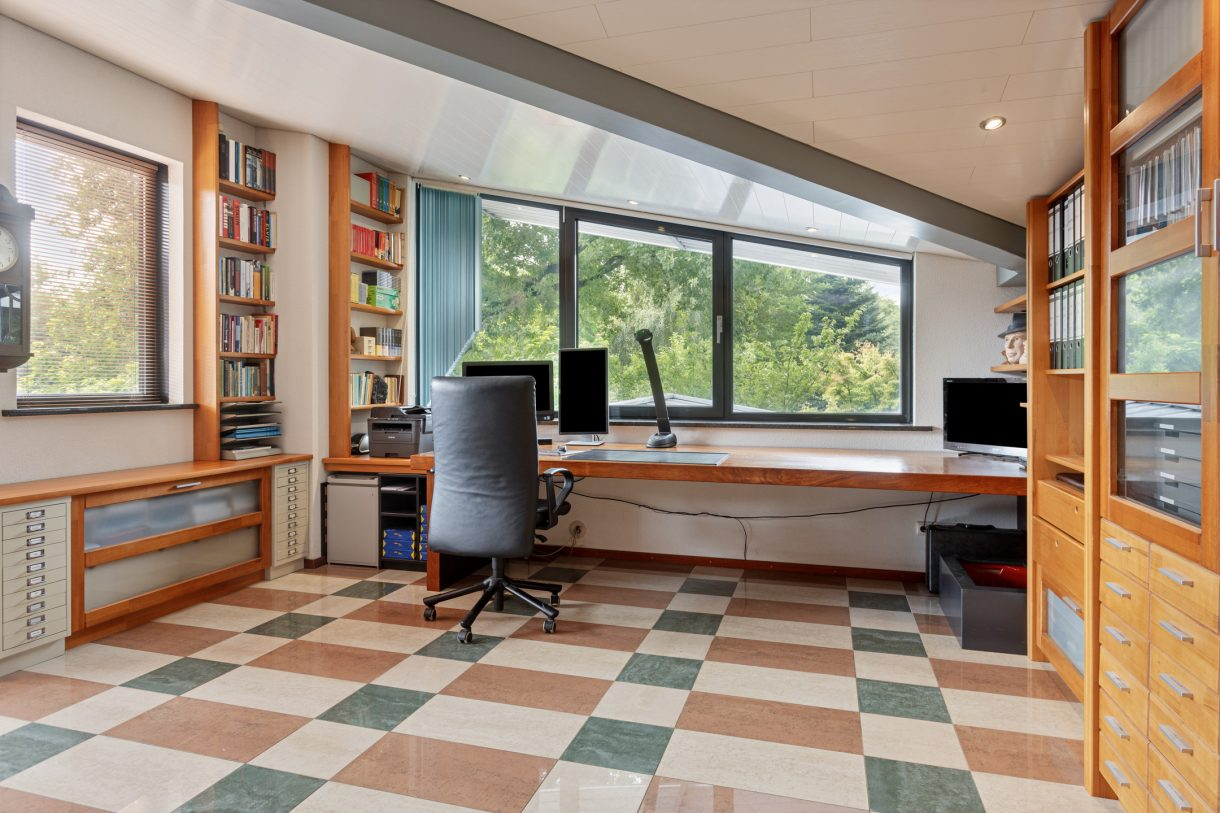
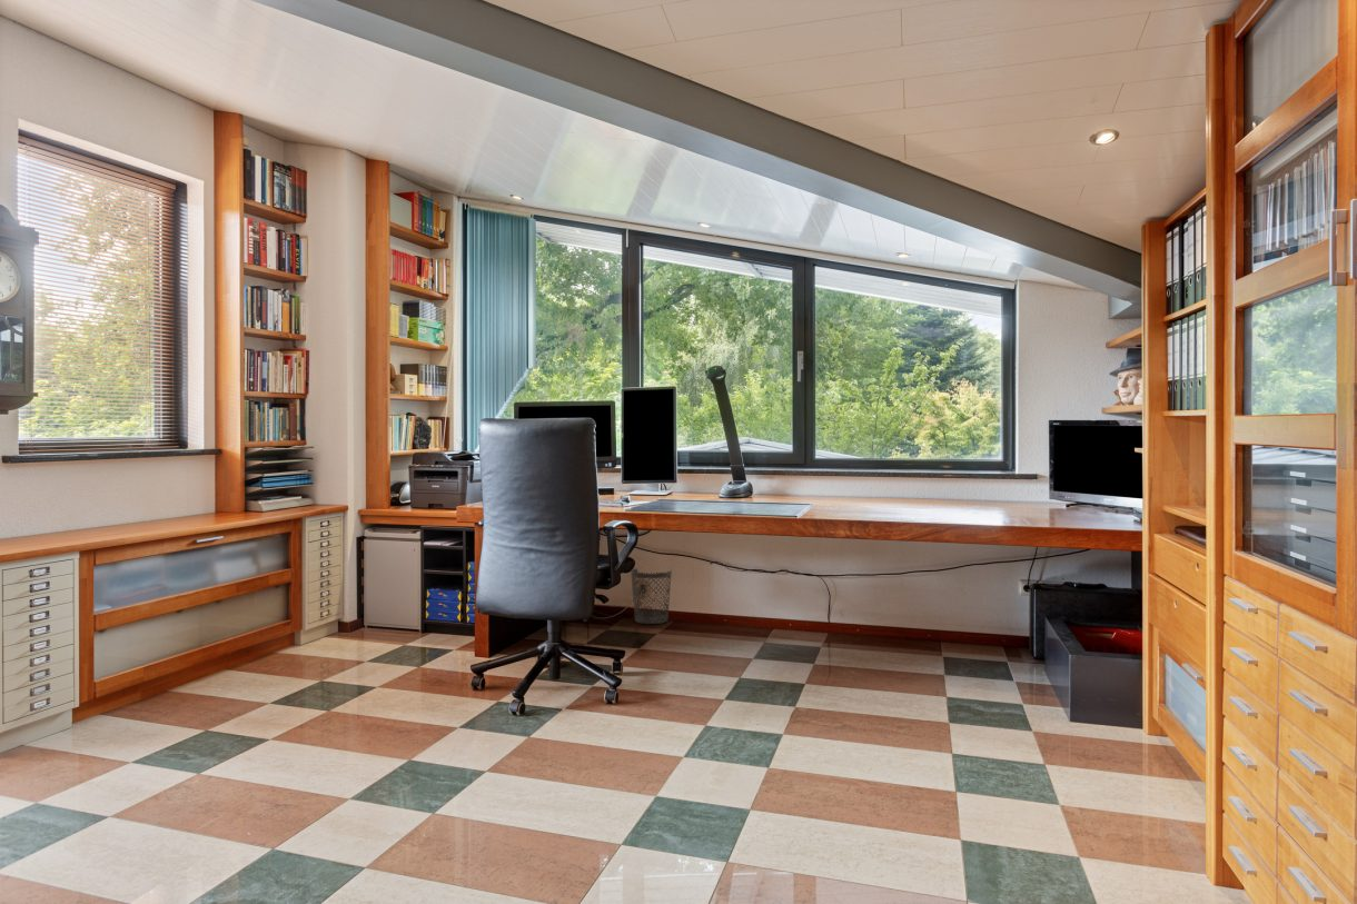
+ wastebasket [630,567,673,625]
